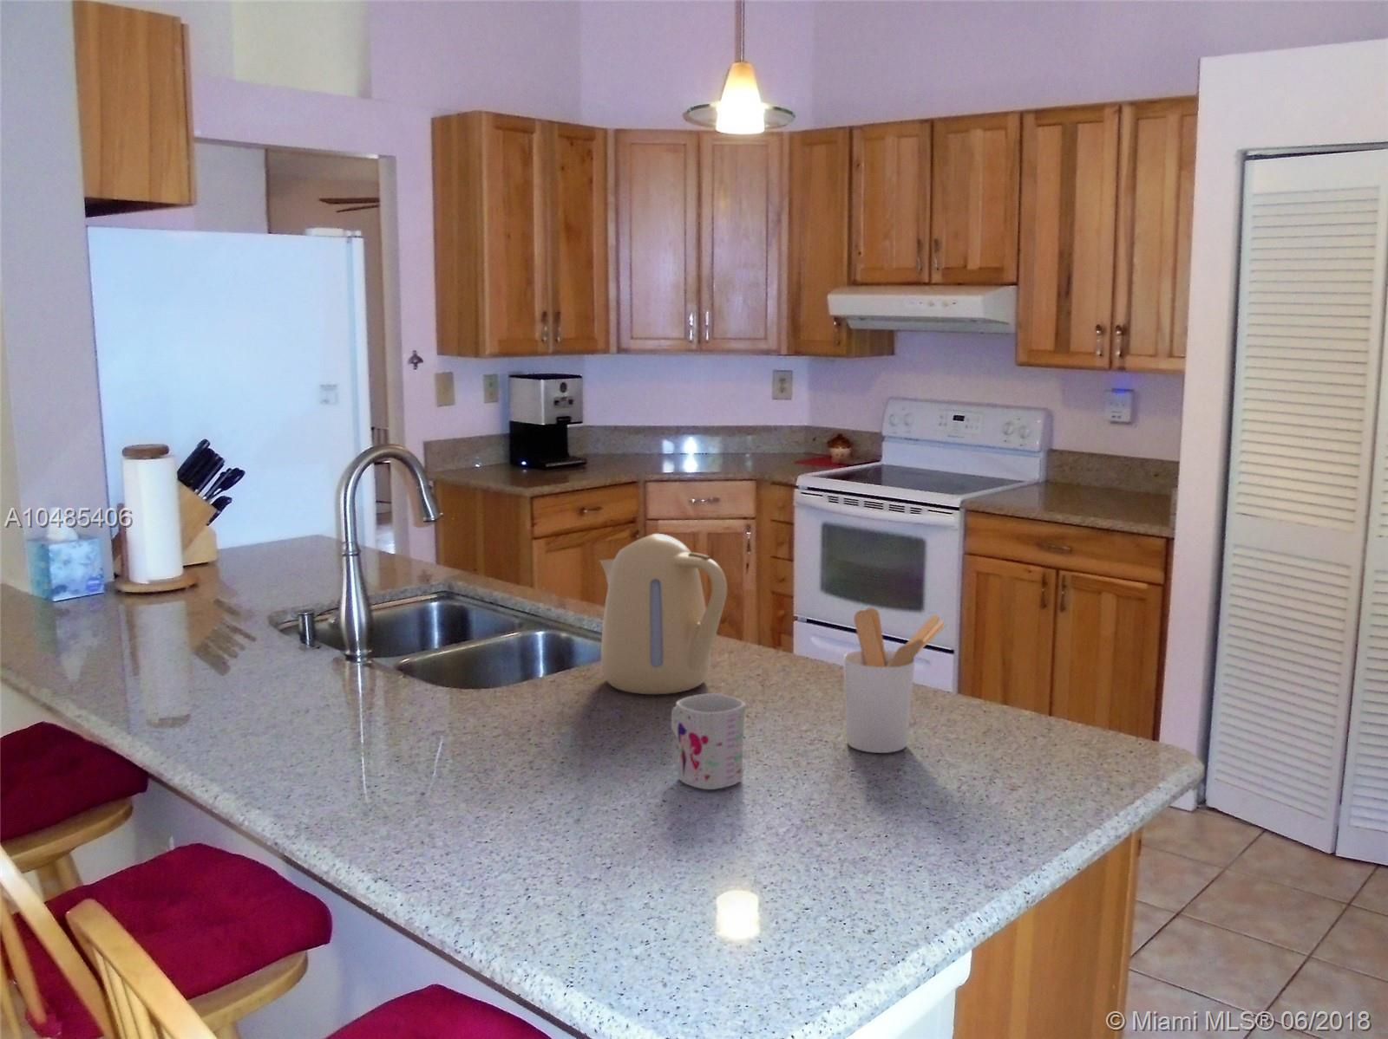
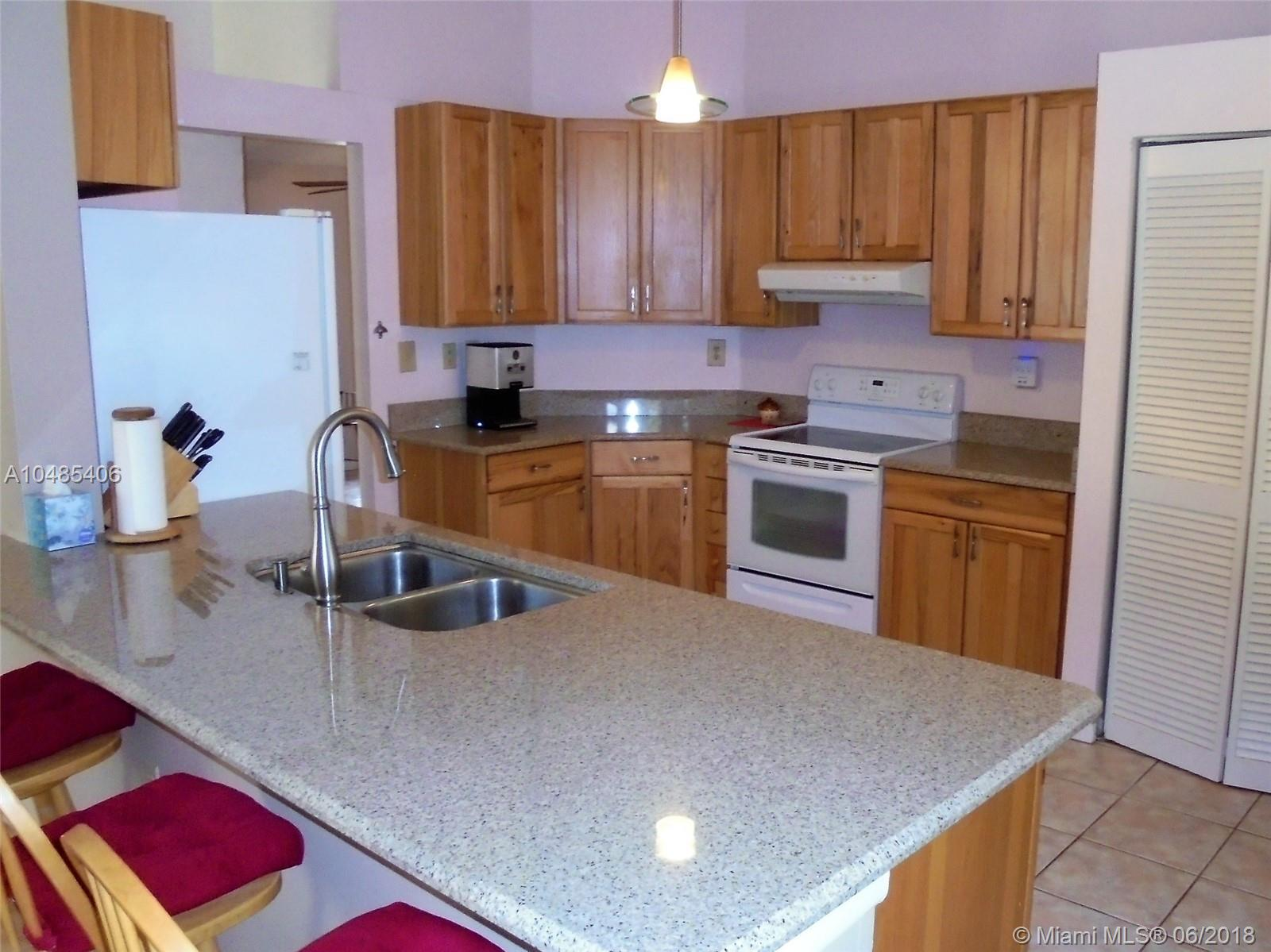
- utensil holder [842,607,947,754]
- mug [671,692,747,790]
- kettle [598,533,727,695]
